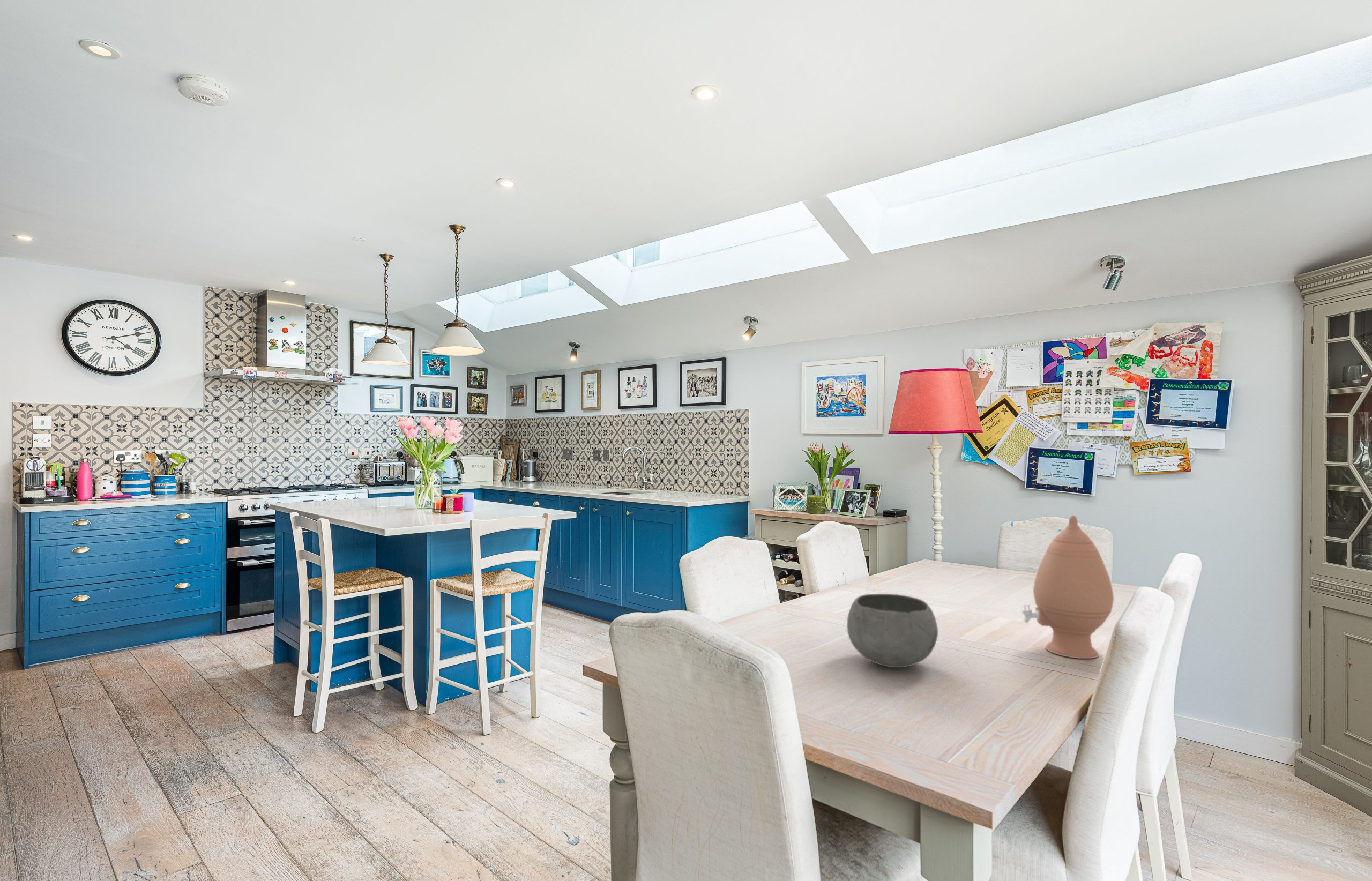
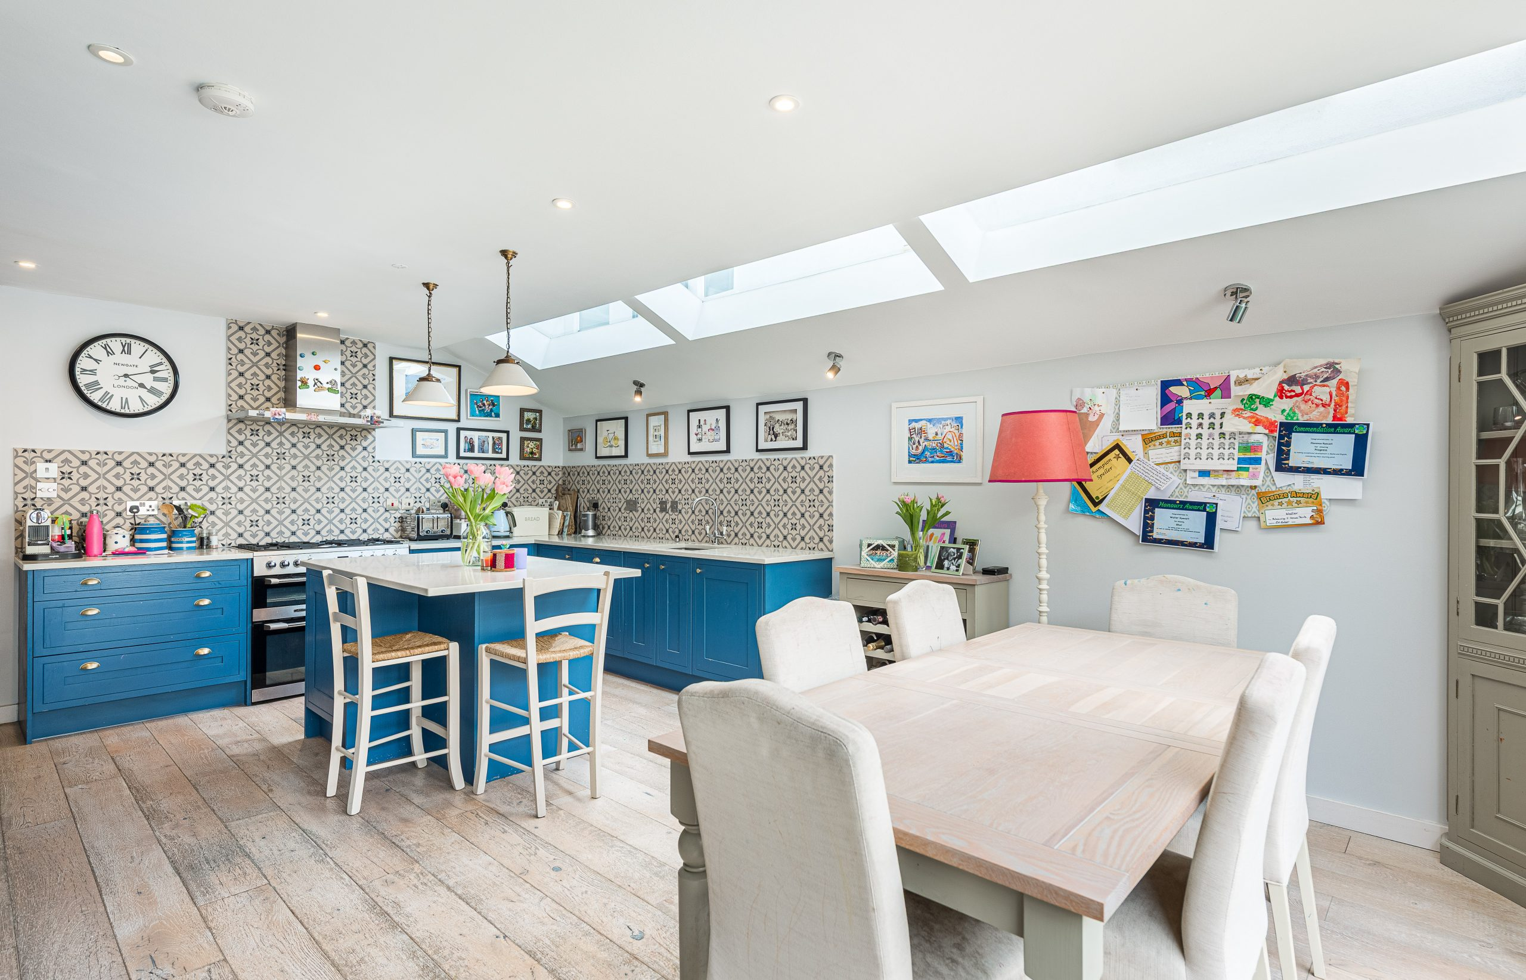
- vase [1021,515,1114,659]
- bowl [846,593,938,668]
